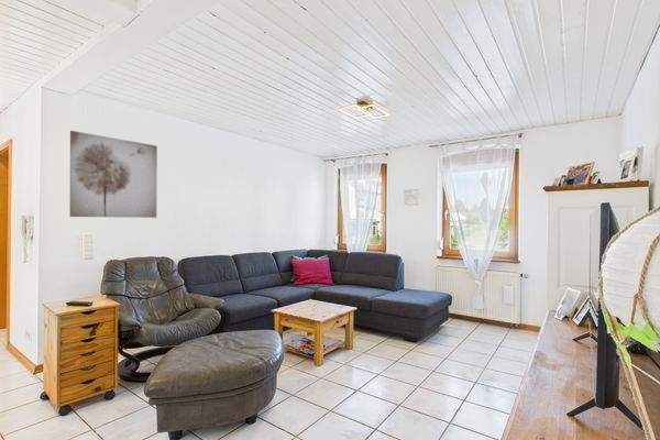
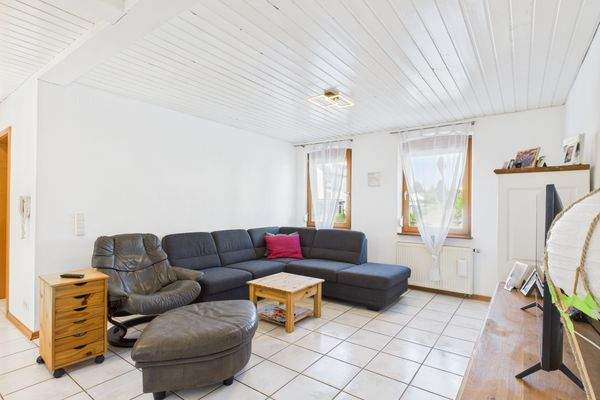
- wall art [68,130,158,219]
